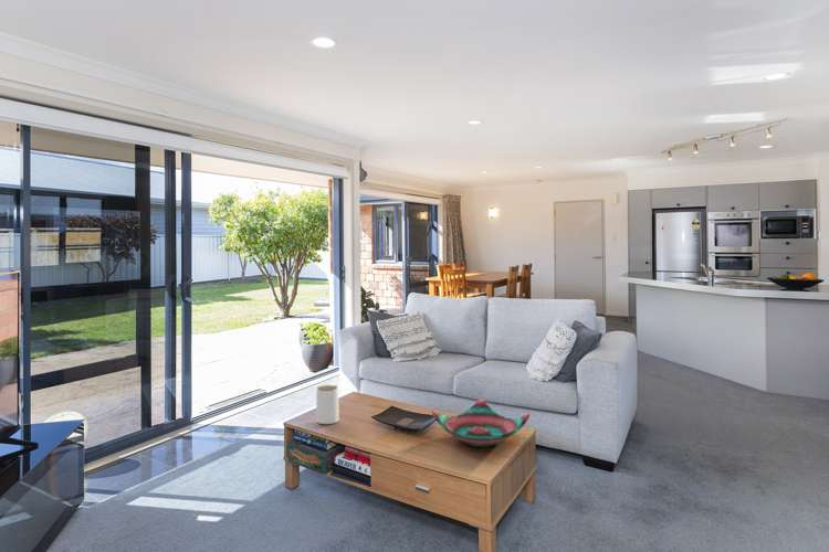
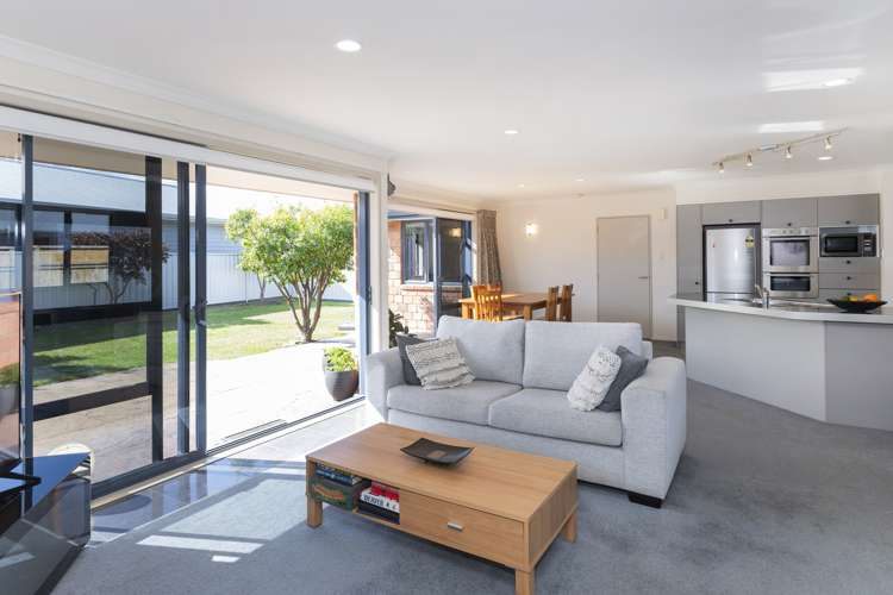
- decorative bowl [431,397,531,447]
- jar [315,384,339,425]
